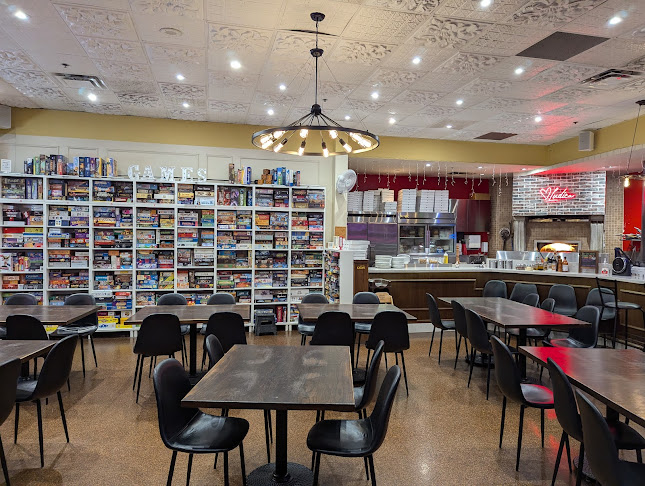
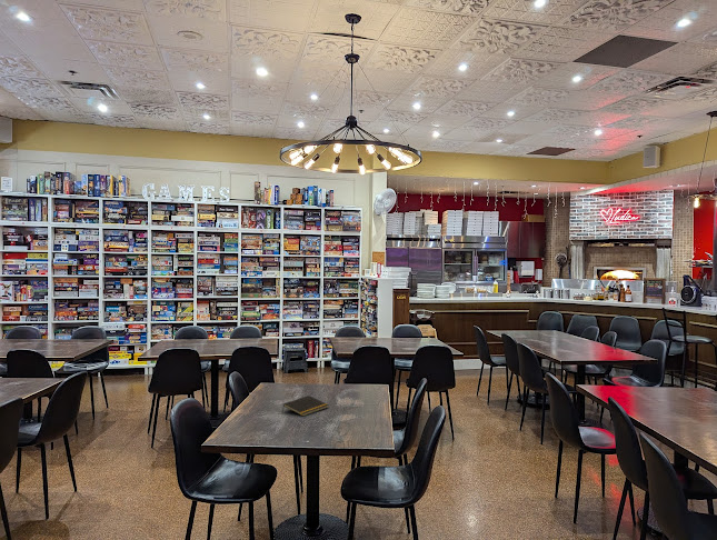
+ notepad [281,394,330,418]
